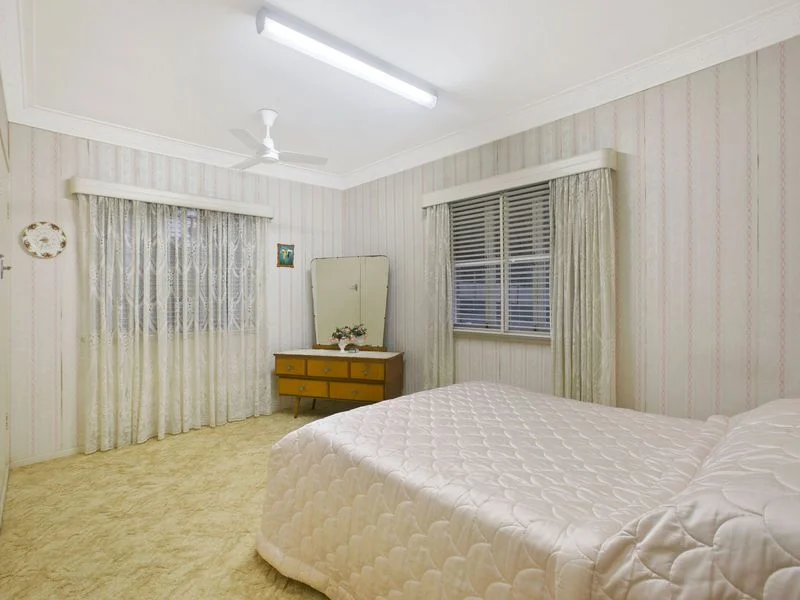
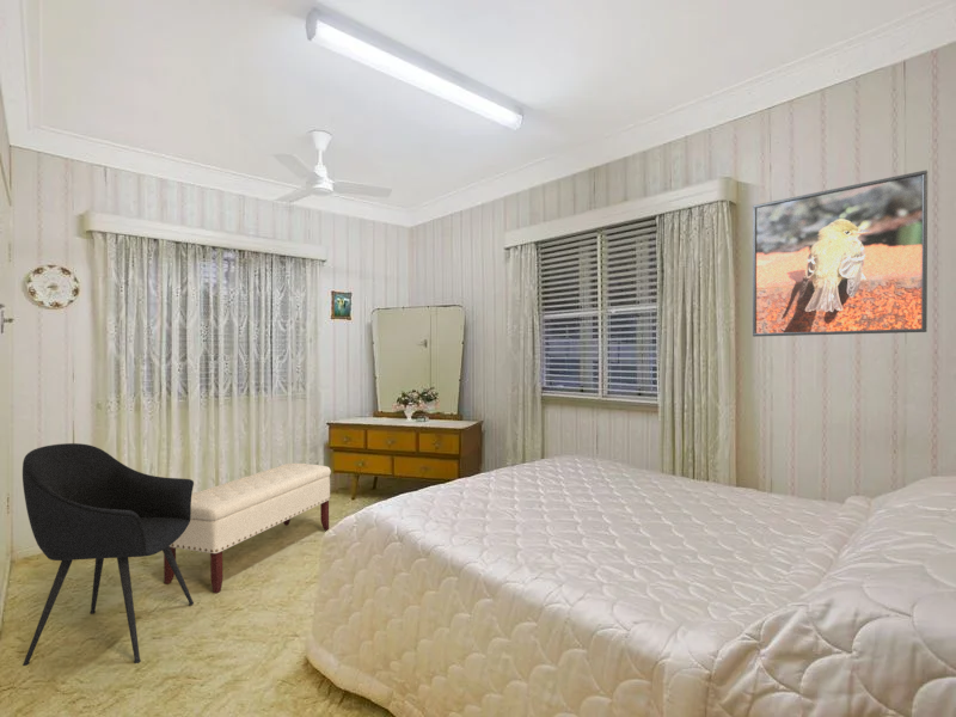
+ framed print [752,168,929,337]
+ armchair [22,442,195,667]
+ bench [163,462,332,594]
